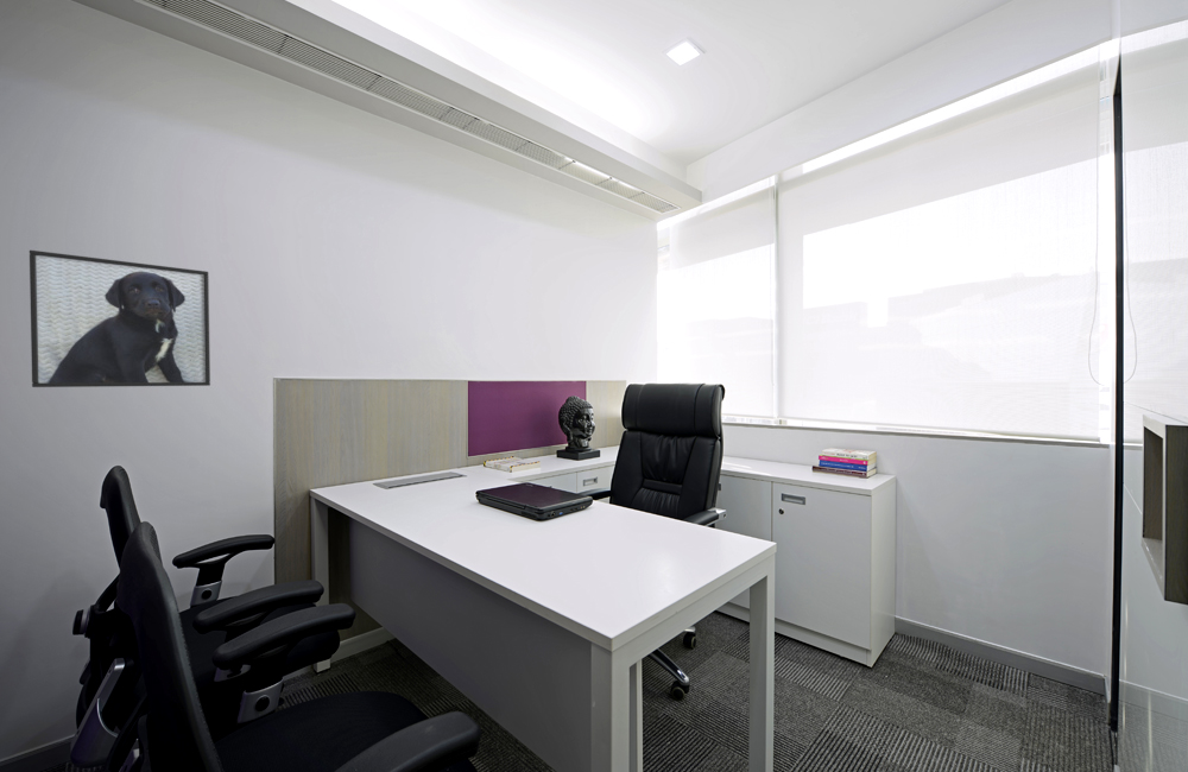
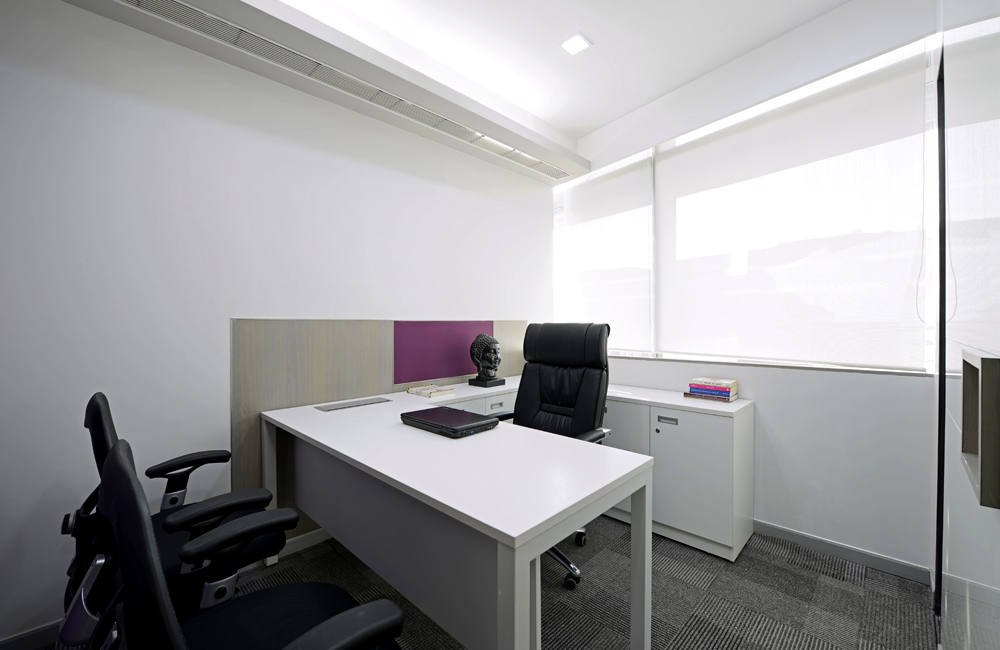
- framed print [29,249,211,388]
